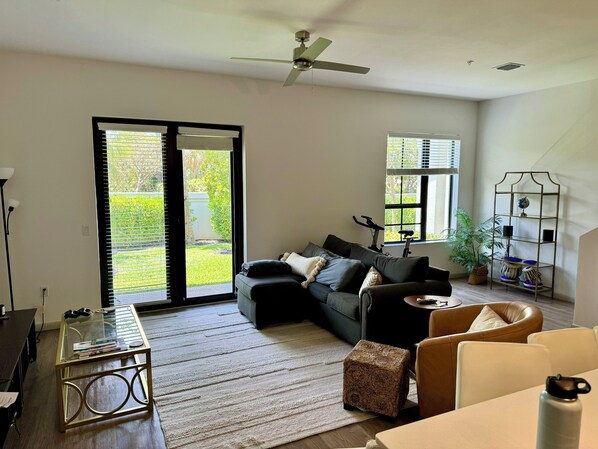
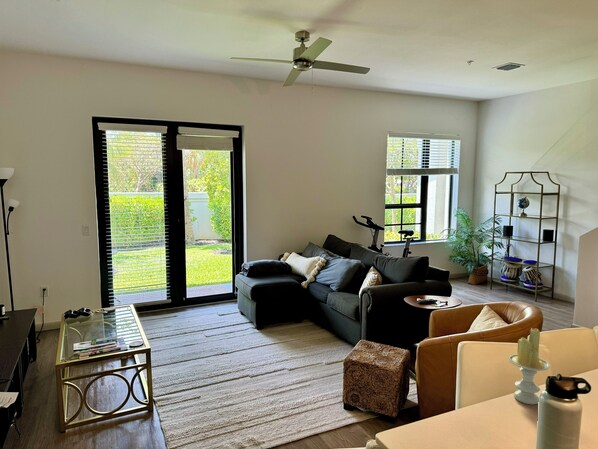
+ candle [507,328,551,405]
